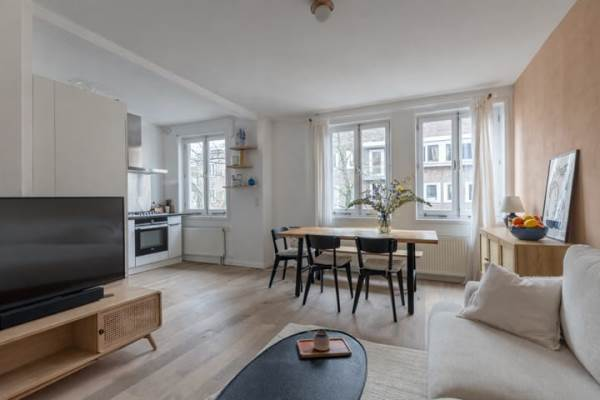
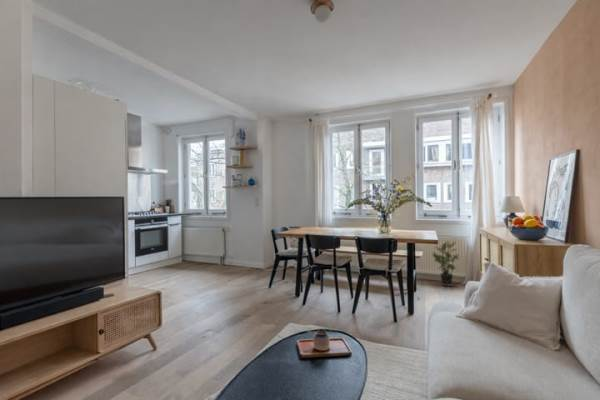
+ potted plant [431,239,460,287]
